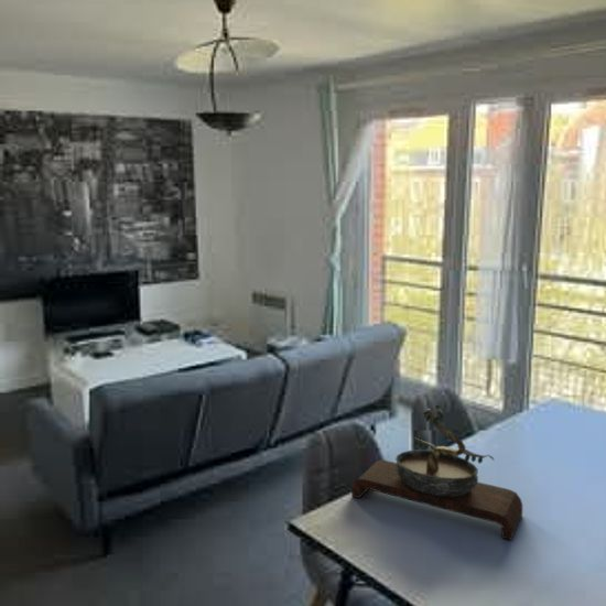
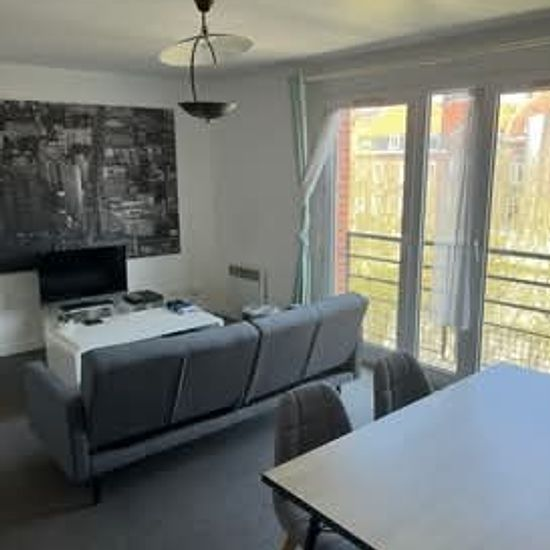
- bonsai tree [350,404,523,541]
